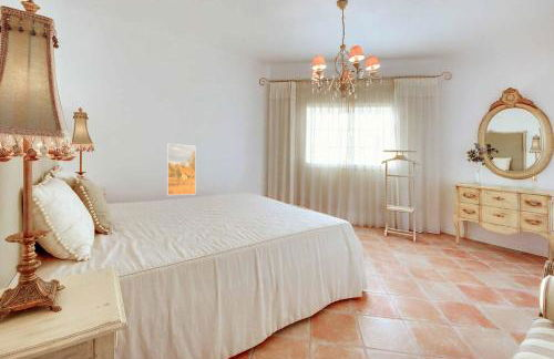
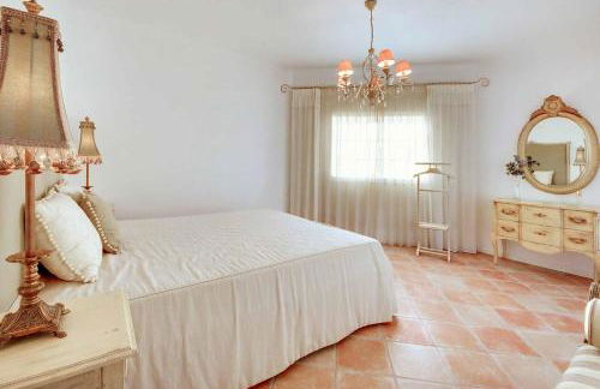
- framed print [166,143,197,196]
